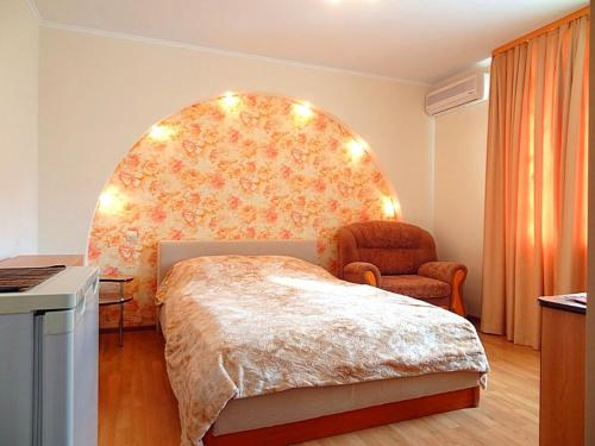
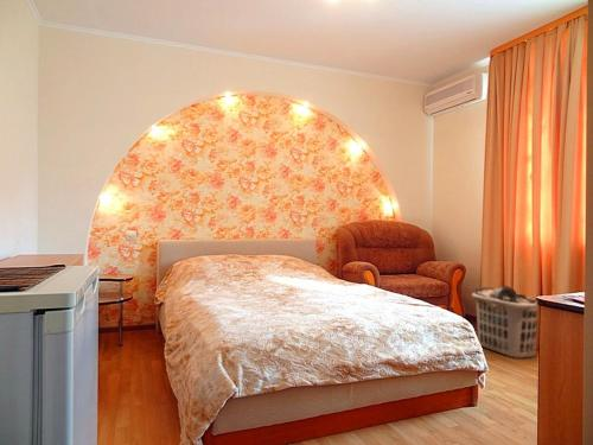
+ clothes hamper [471,285,538,360]
